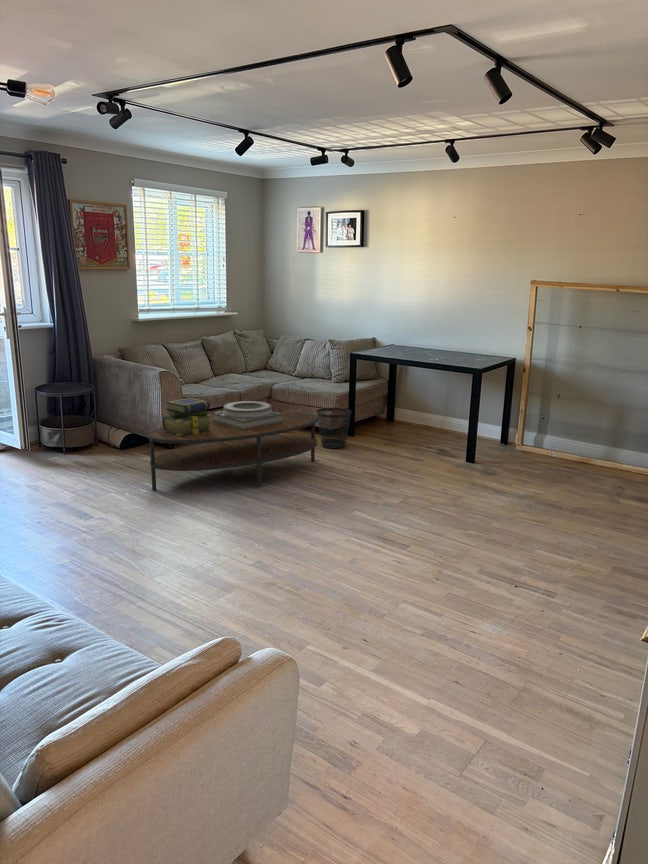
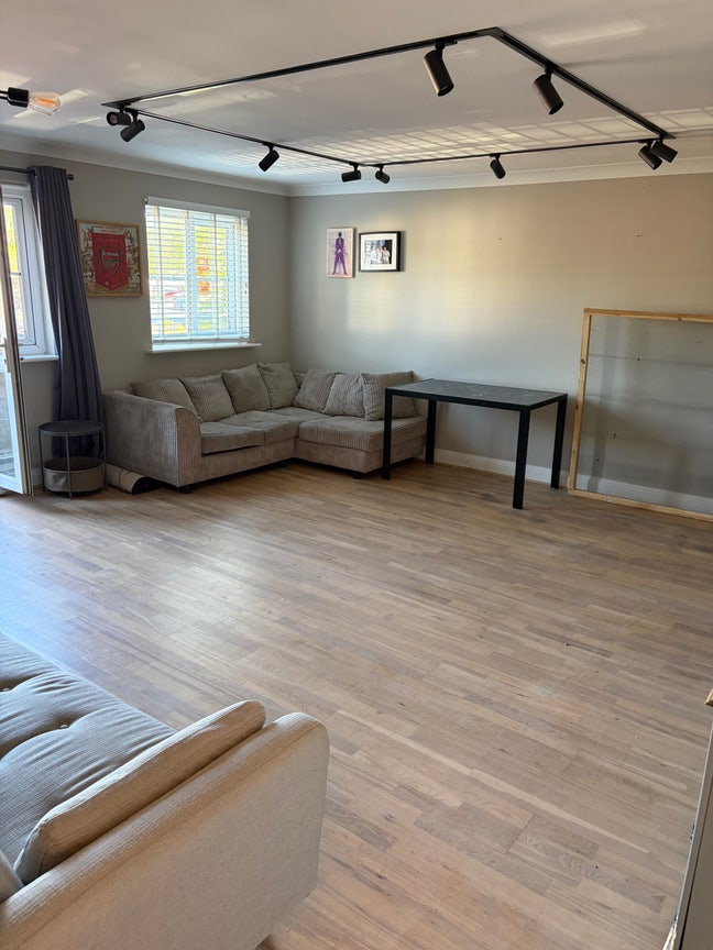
- decorative bowl [213,400,282,430]
- stack of books [161,397,212,436]
- coffee table [147,411,319,491]
- wastebasket [316,407,352,449]
